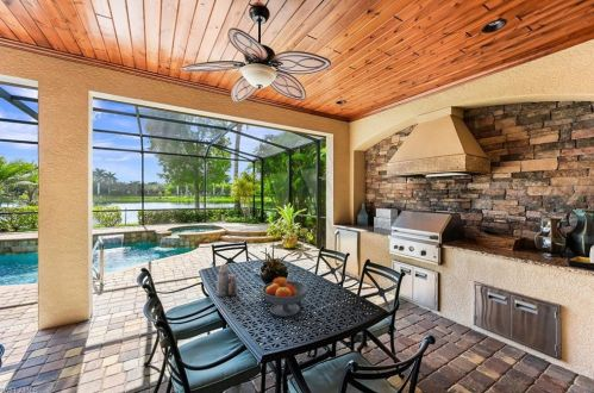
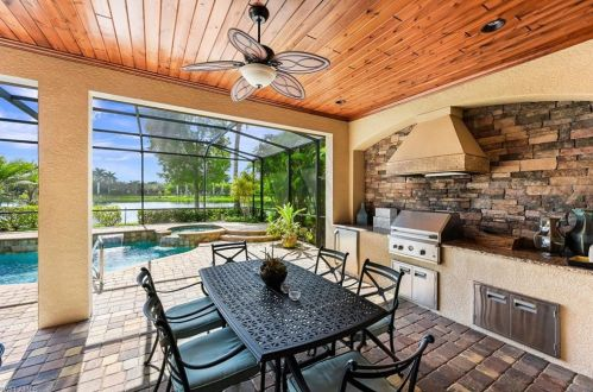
- fruit bowl [261,276,309,318]
- bottle [215,262,238,298]
